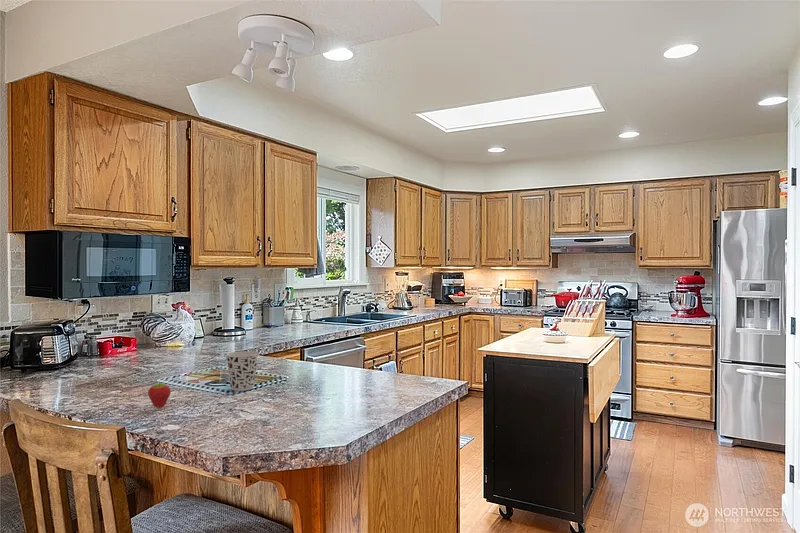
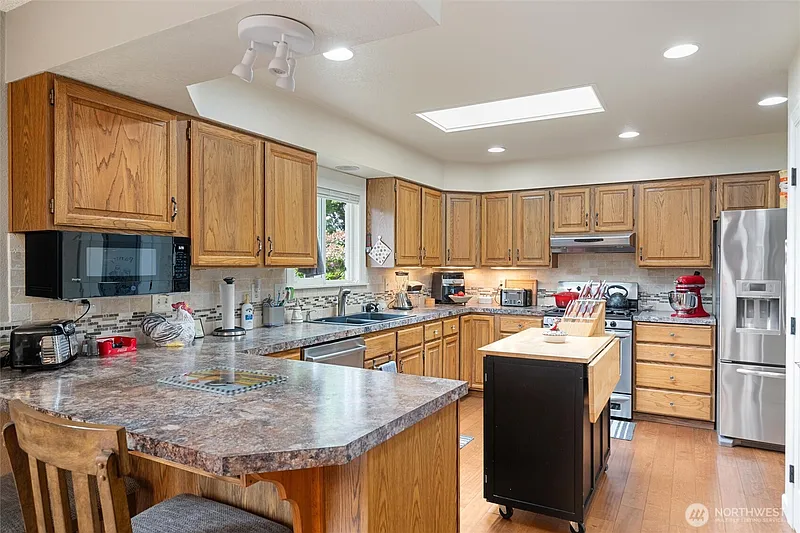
- cup [225,350,259,392]
- fruit [147,381,172,410]
